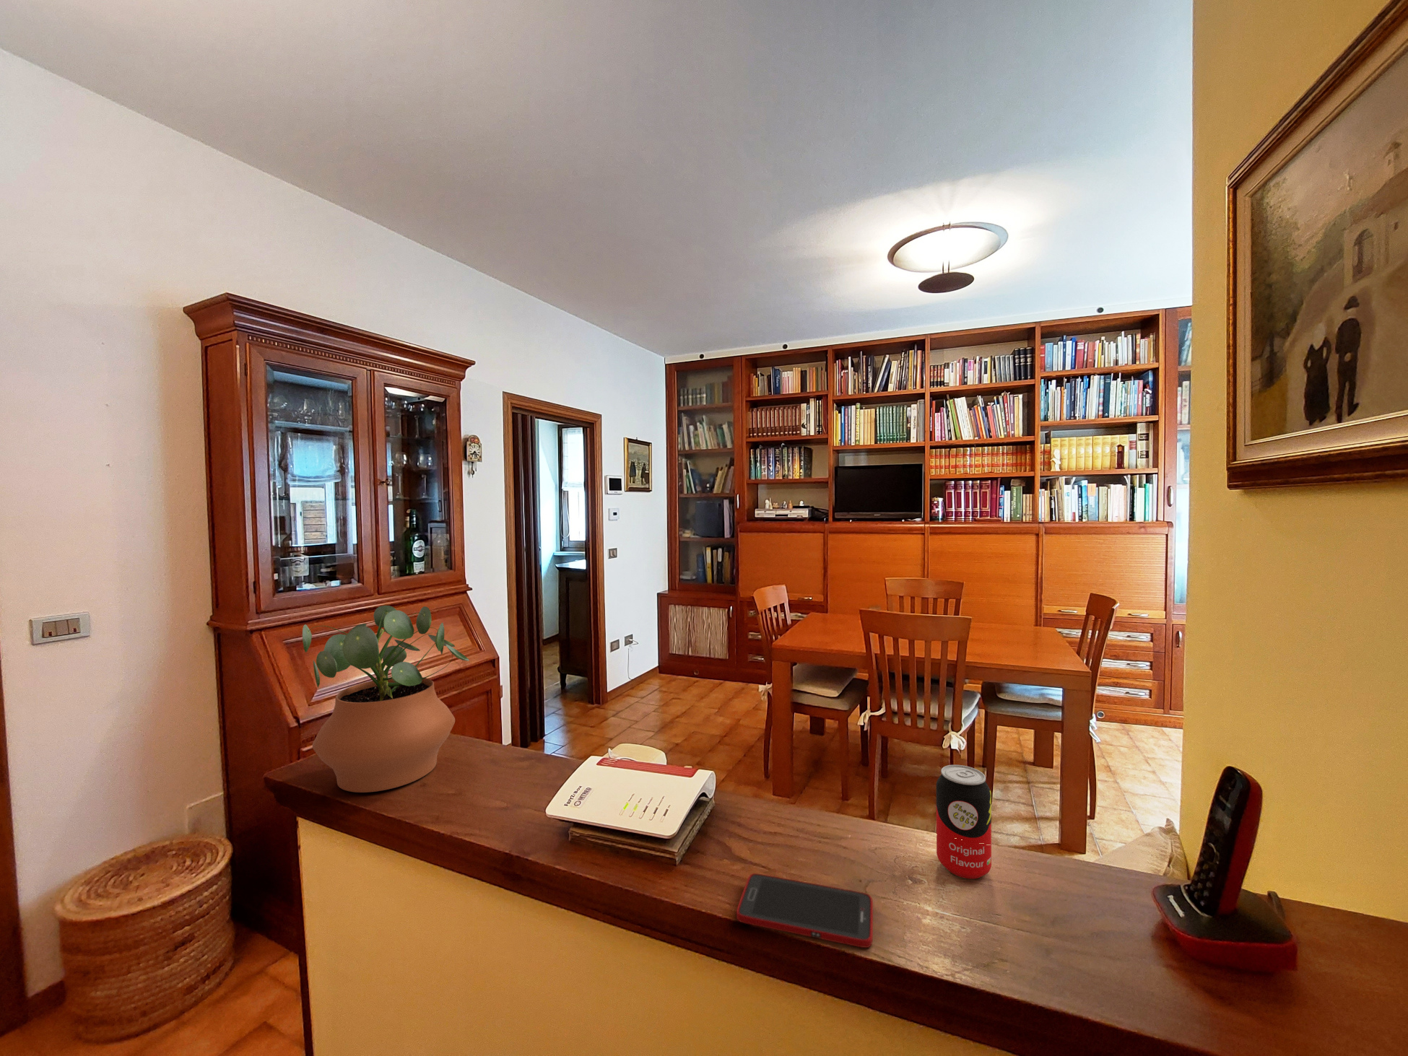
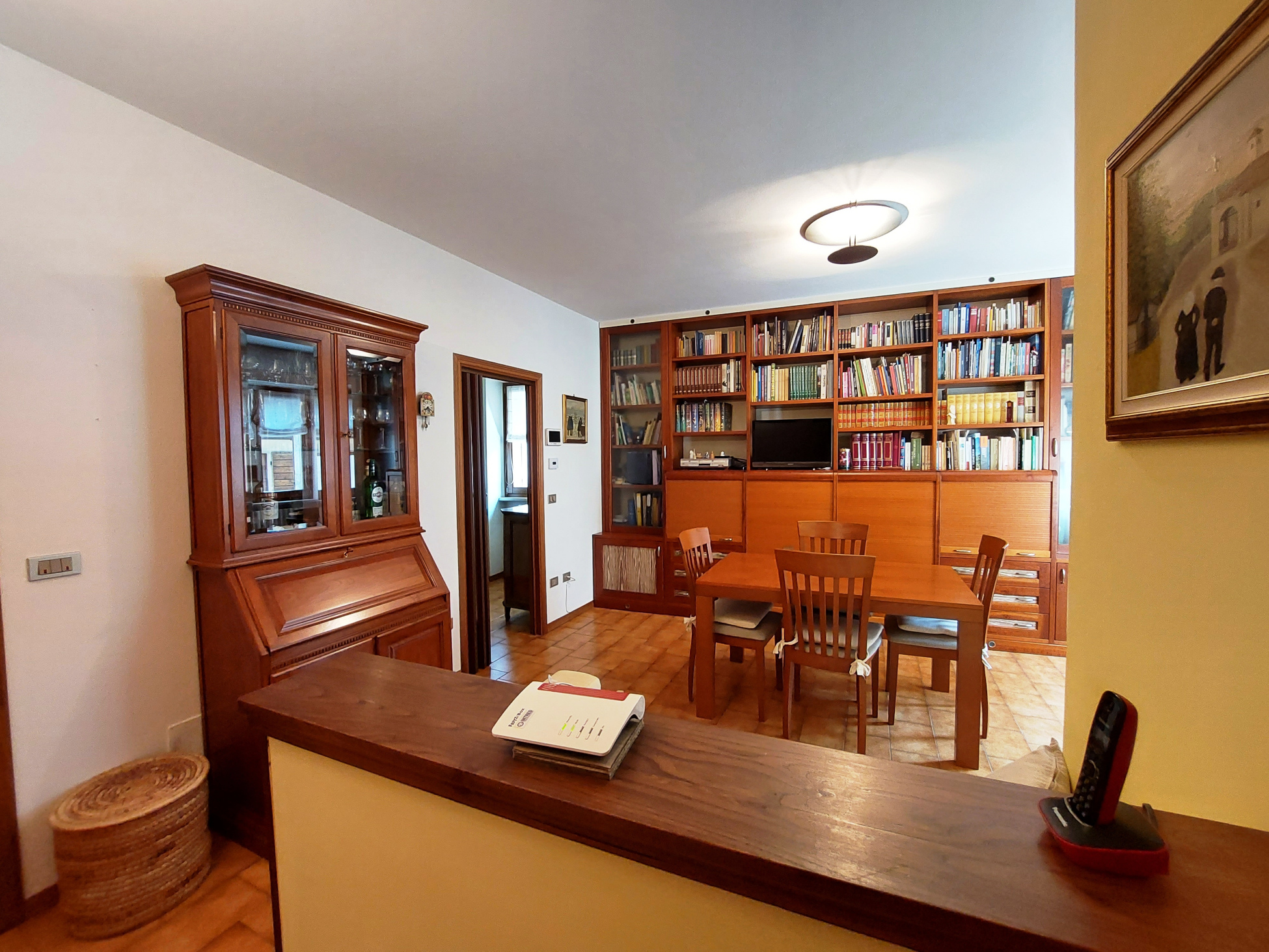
- potted plant [302,605,470,793]
- cell phone [736,873,873,948]
- beverage can [935,764,992,880]
